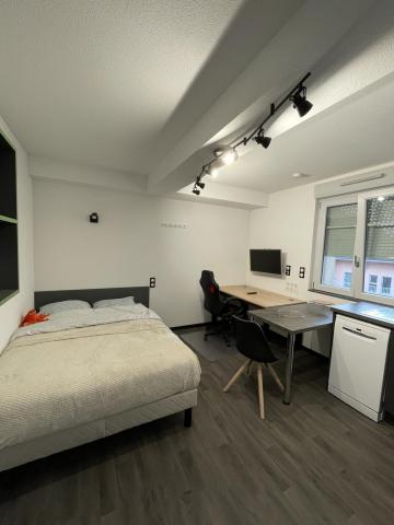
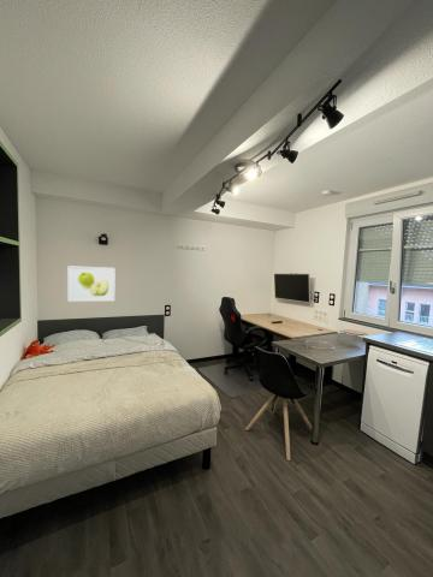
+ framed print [66,264,117,303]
